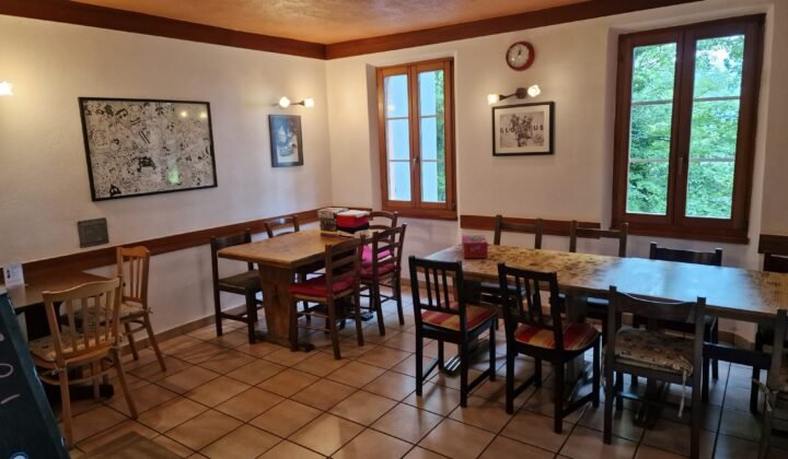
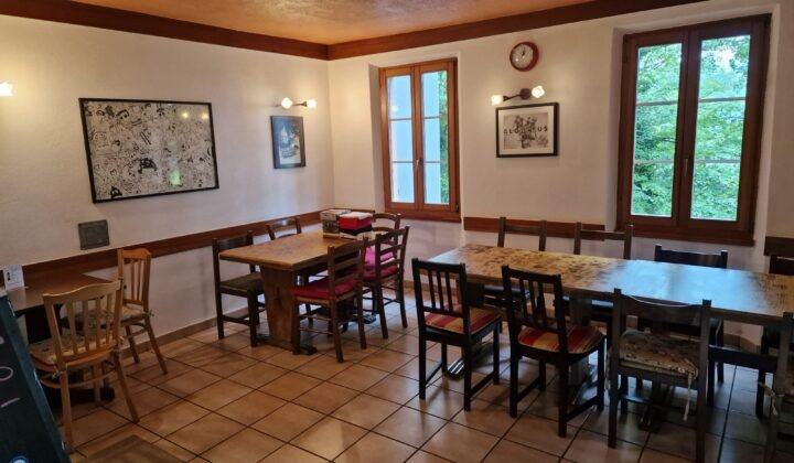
- tissue box [461,235,489,259]
